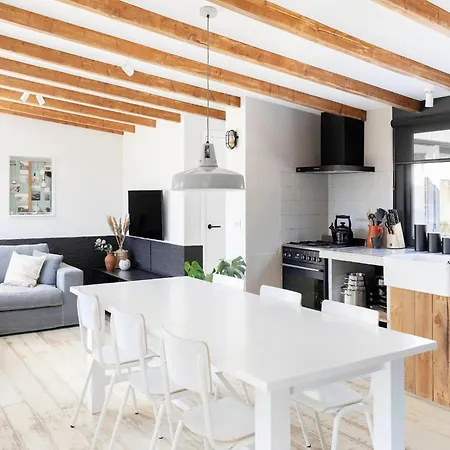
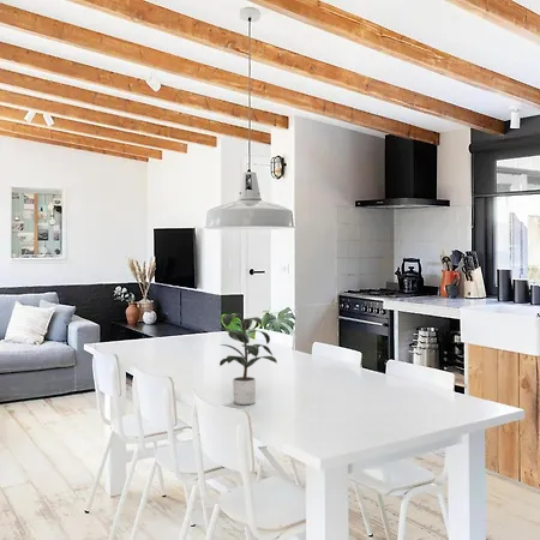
+ potted plant [217,313,278,406]
